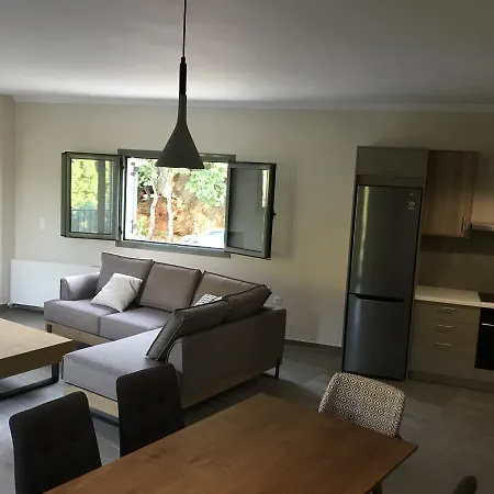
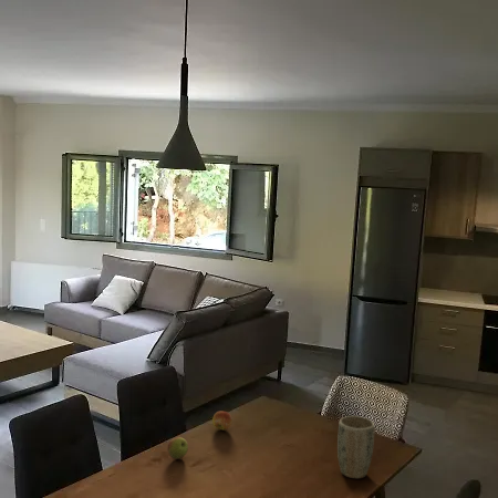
+ apple [211,411,234,432]
+ apple [167,436,189,460]
+ plant pot [336,415,376,479]
